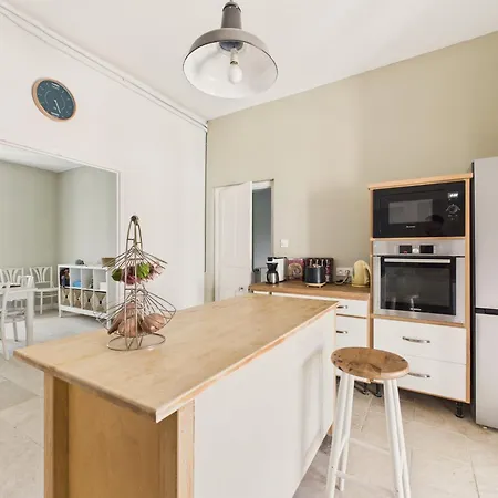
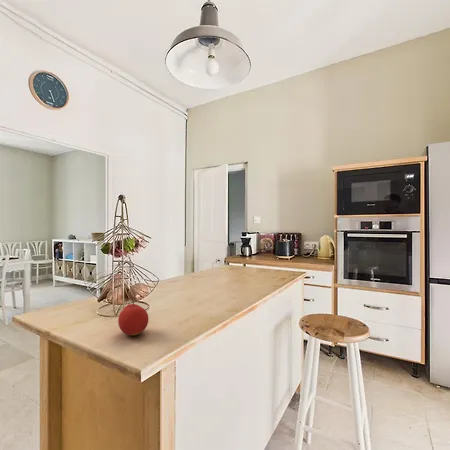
+ fruit [117,300,149,336]
